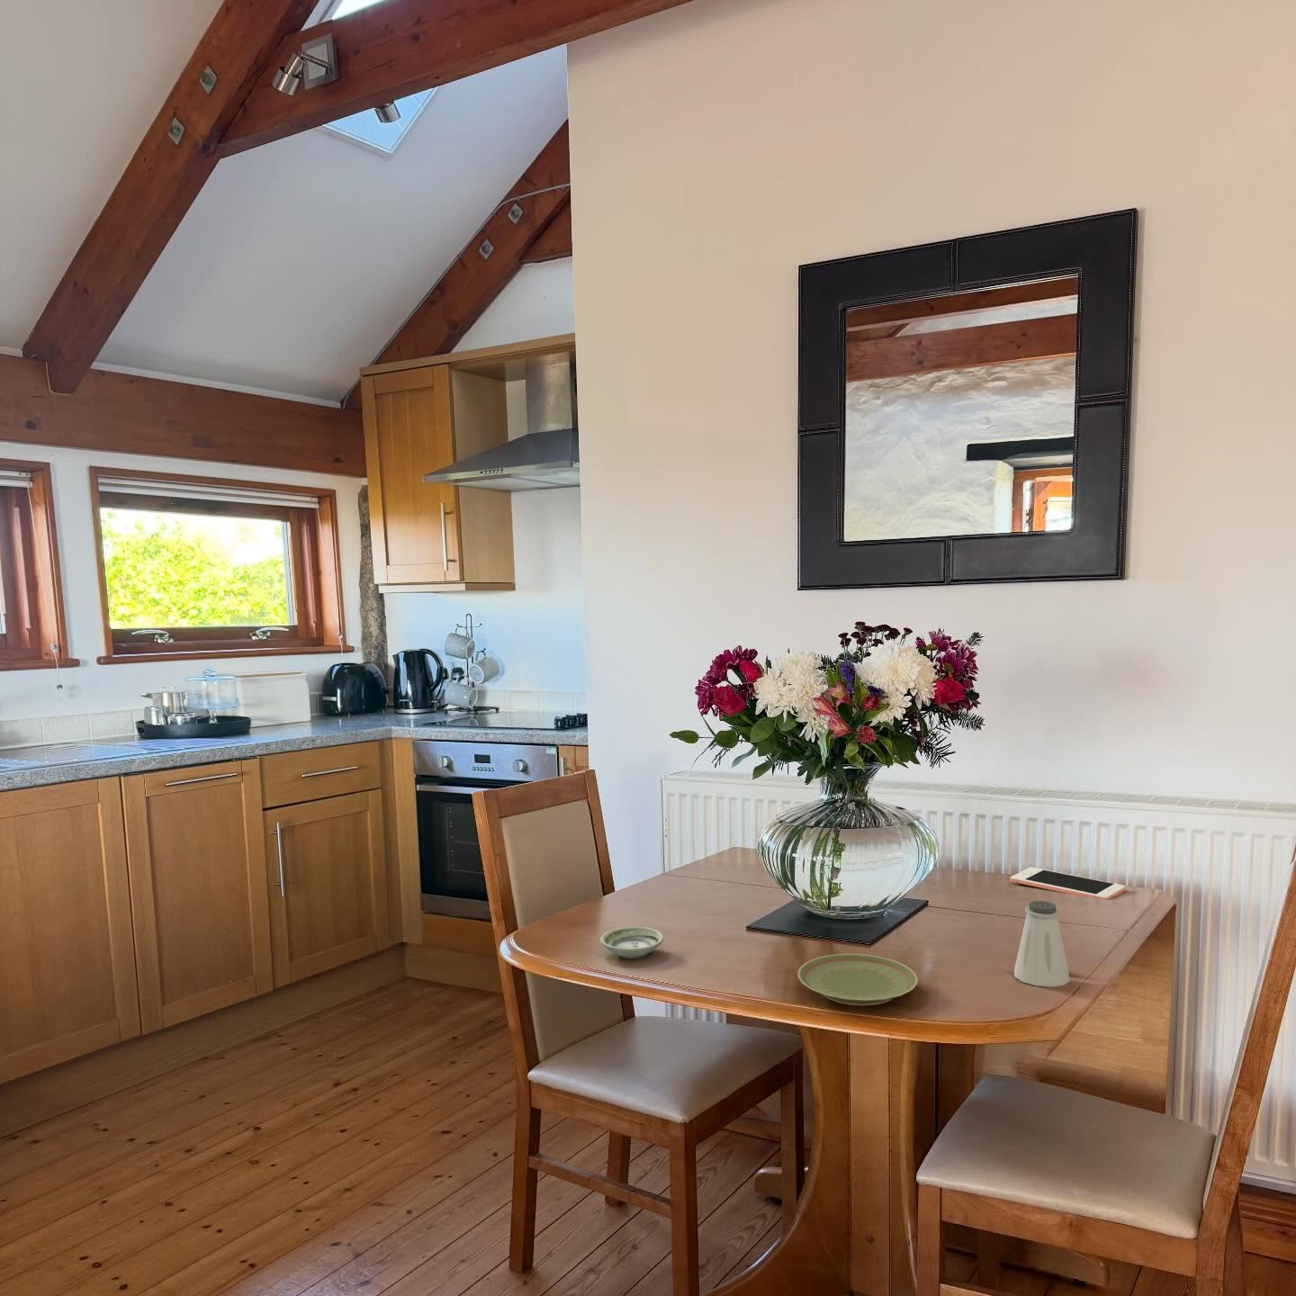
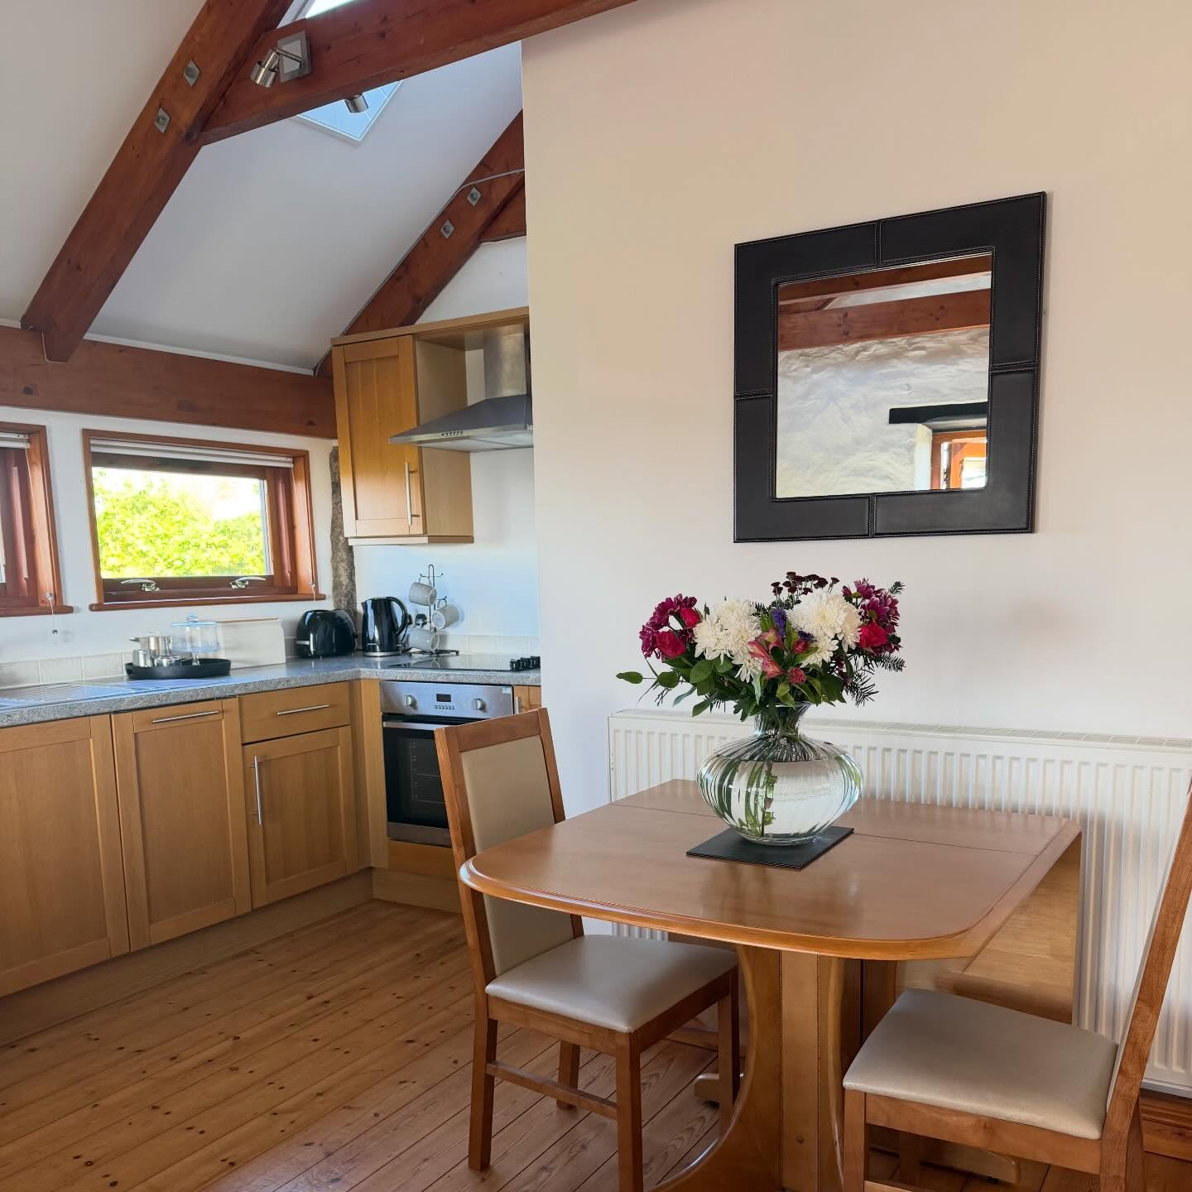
- saltshaker [1014,900,1071,989]
- plate [796,953,919,1006]
- saucer [599,926,665,959]
- cell phone [1010,866,1126,900]
